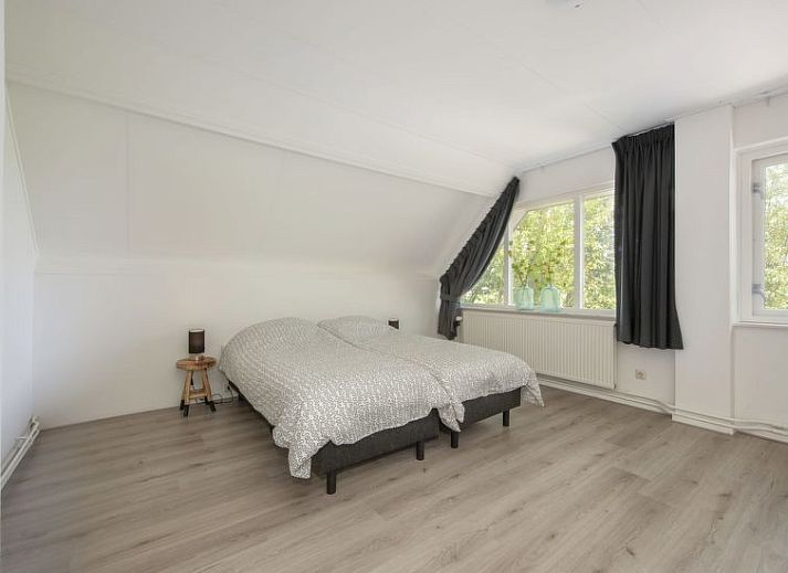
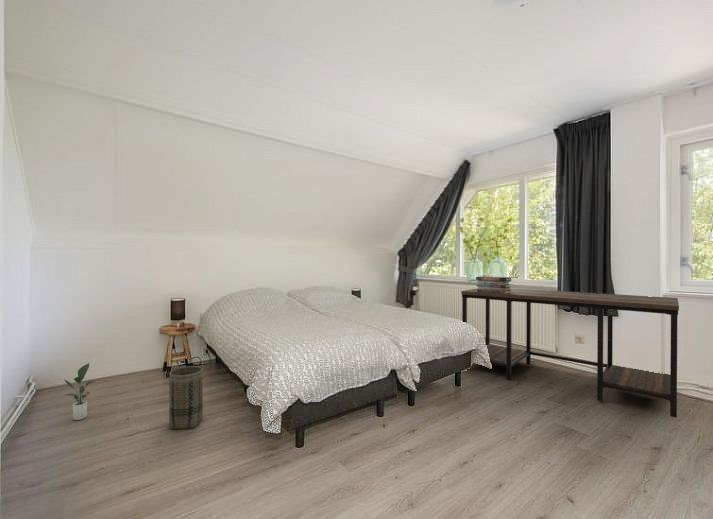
+ basket [168,365,204,430]
+ desk [460,287,680,419]
+ book stack [475,275,513,294]
+ potted plant [63,362,96,421]
